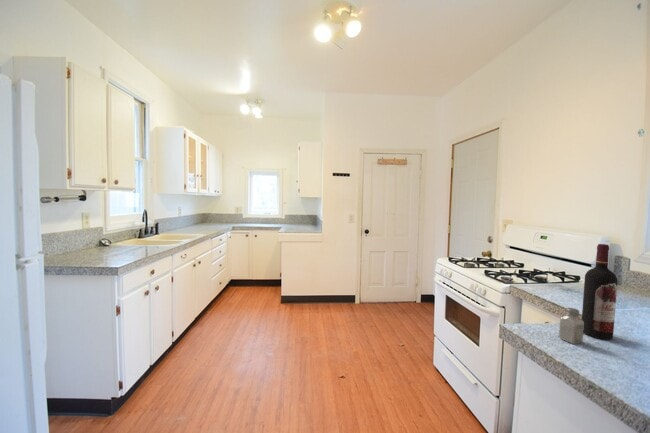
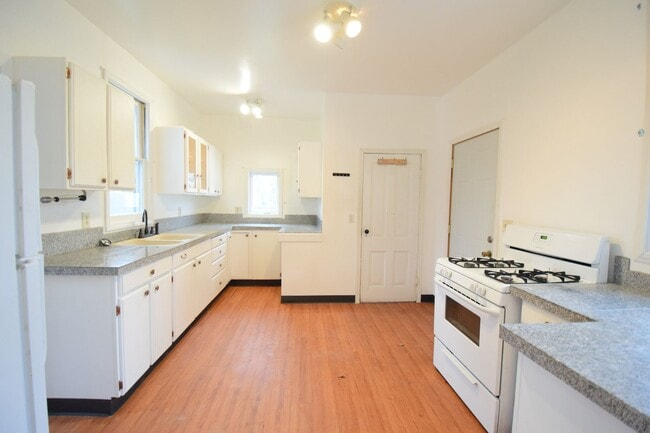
- wine bottle [581,243,619,341]
- saltshaker [558,307,584,345]
